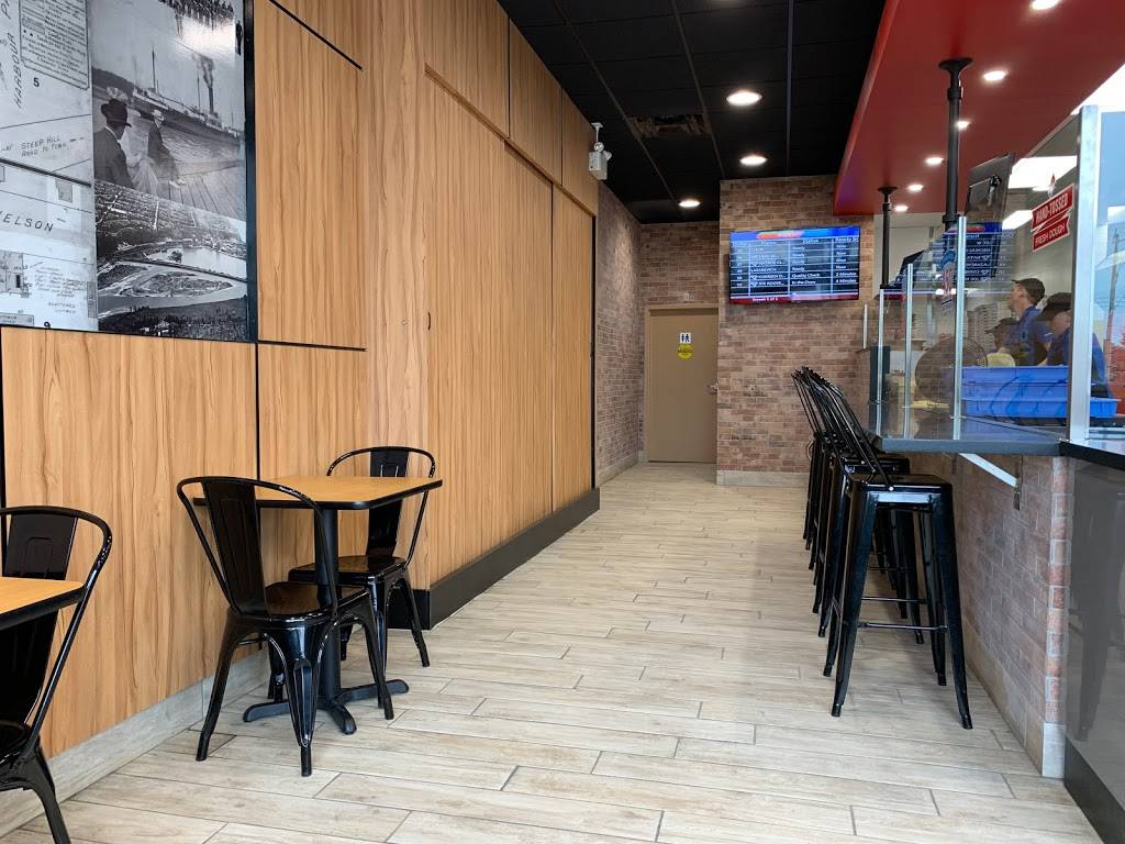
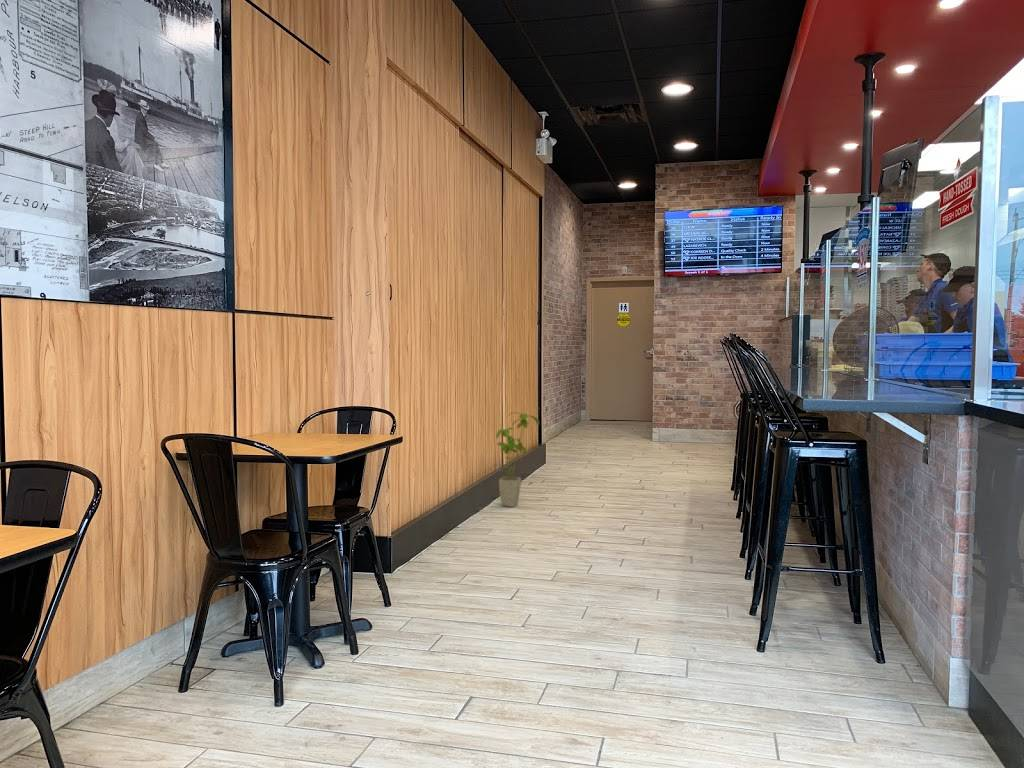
+ house plant [495,411,540,508]
